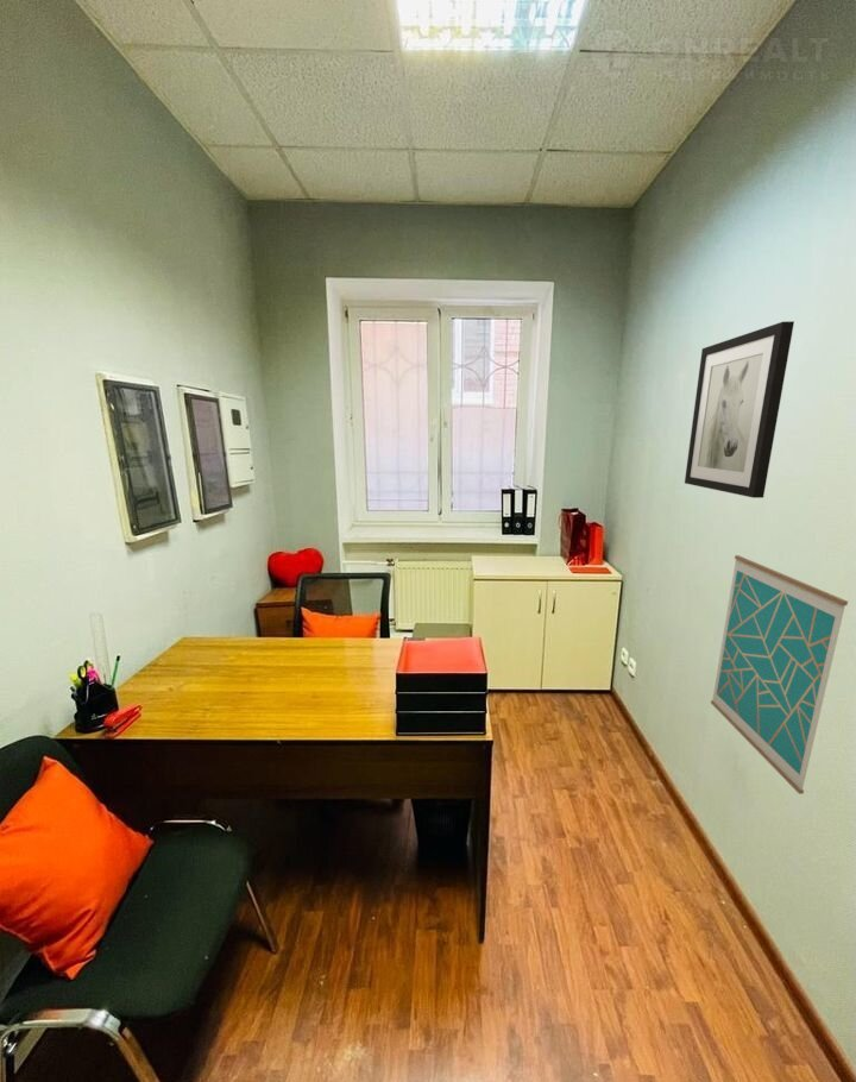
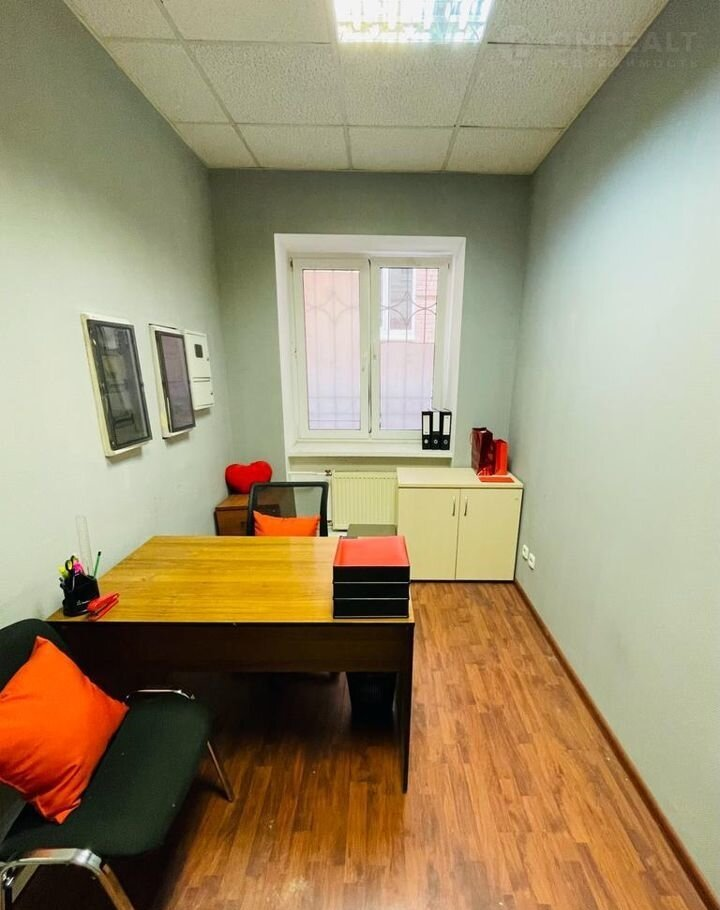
- wall art [710,554,849,795]
- wall art [684,320,795,499]
